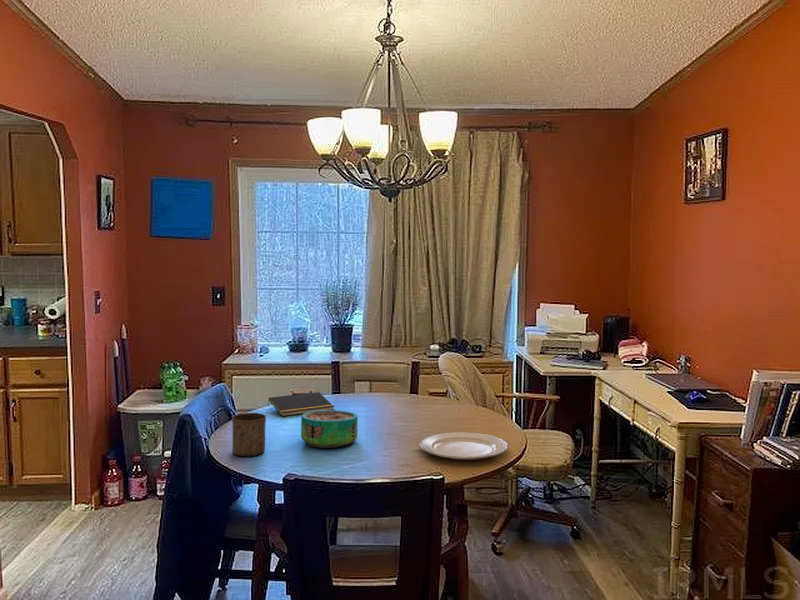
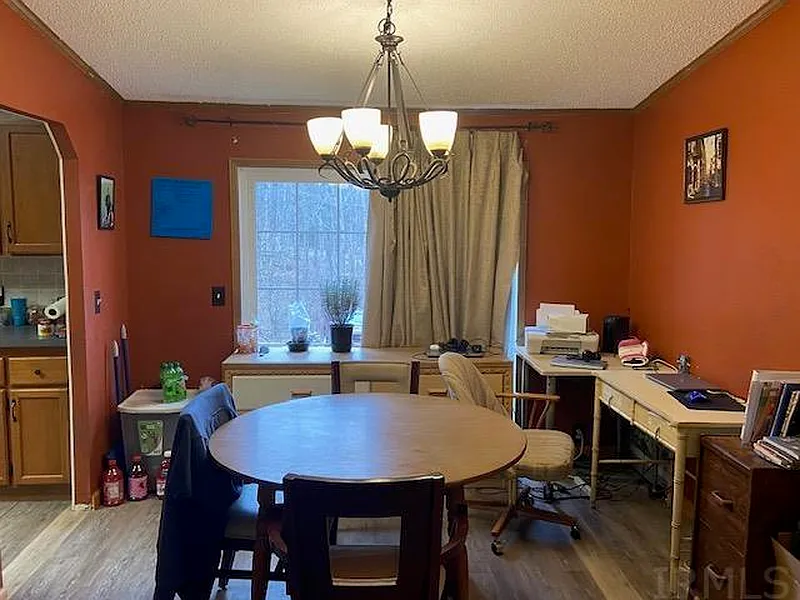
- decorative bowl [300,409,359,449]
- chinaware [419,431,509,461]
- notepad [267,391,335,417]
- cup [231,412,267,457]
